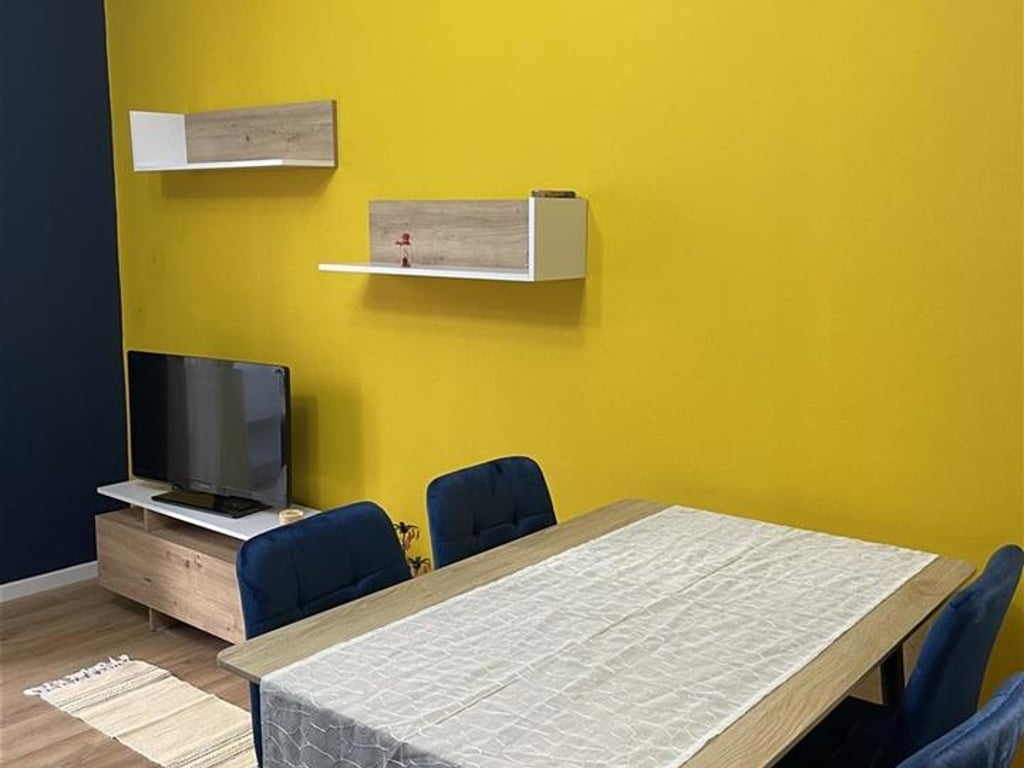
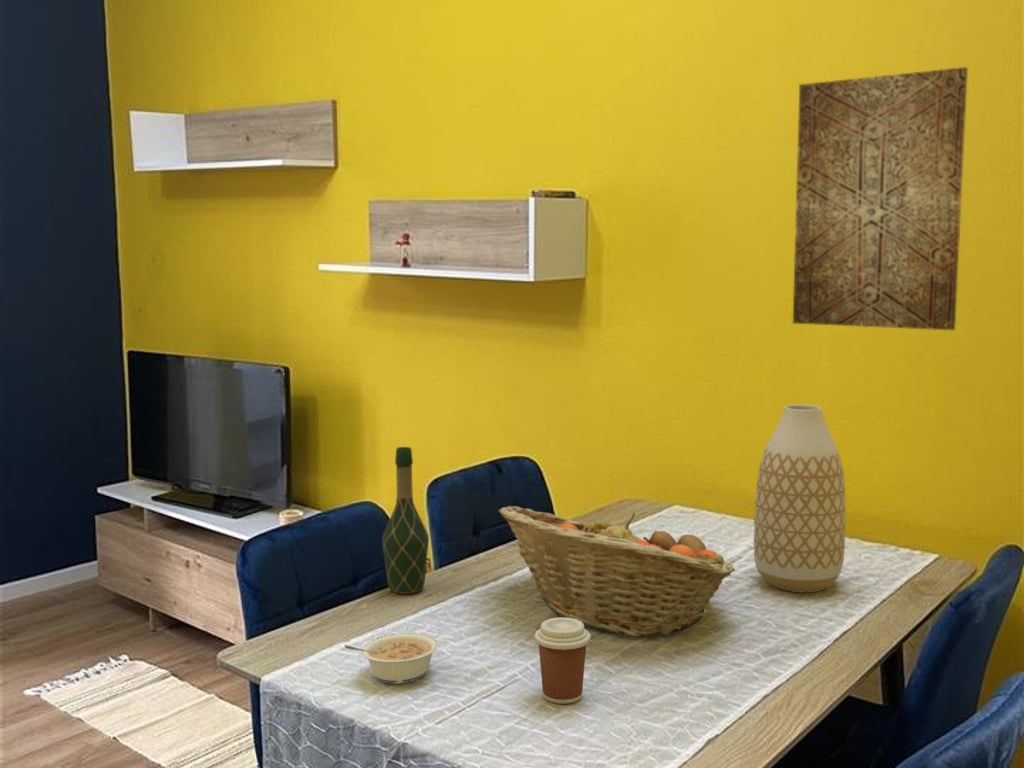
+ coffee cup [533,616,592,705]
+ fruit basket [498,505,736,638]
+ vase [753,404,847,593]
+ wine bottle [381,446,430,595]
+ wall art [792,66,969,331]
+ legume [344,632,440,685]
